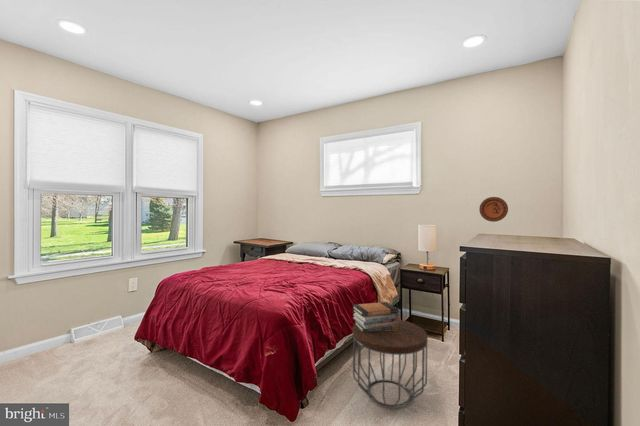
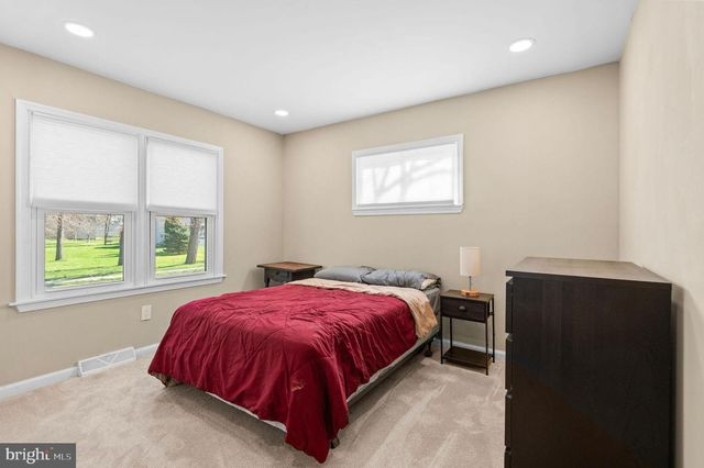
- decorative plate [478,196,509,223]
- book stack [352,301,399,332]
- side table [352,318,429,408]
